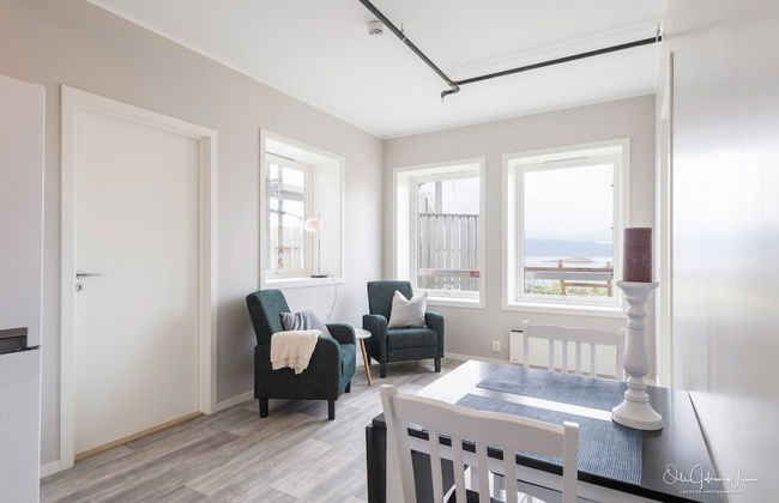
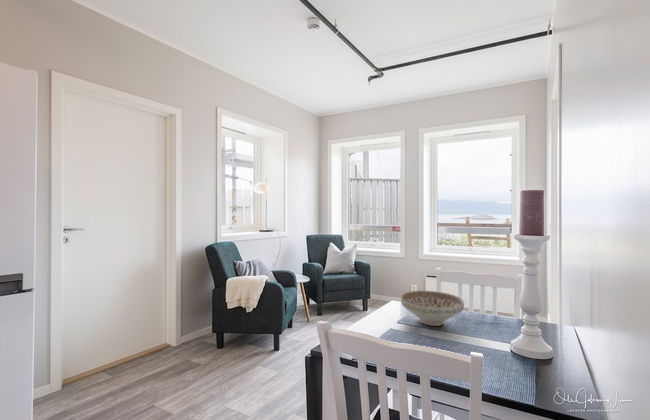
+ decorative bowl [400,290,465,327]
